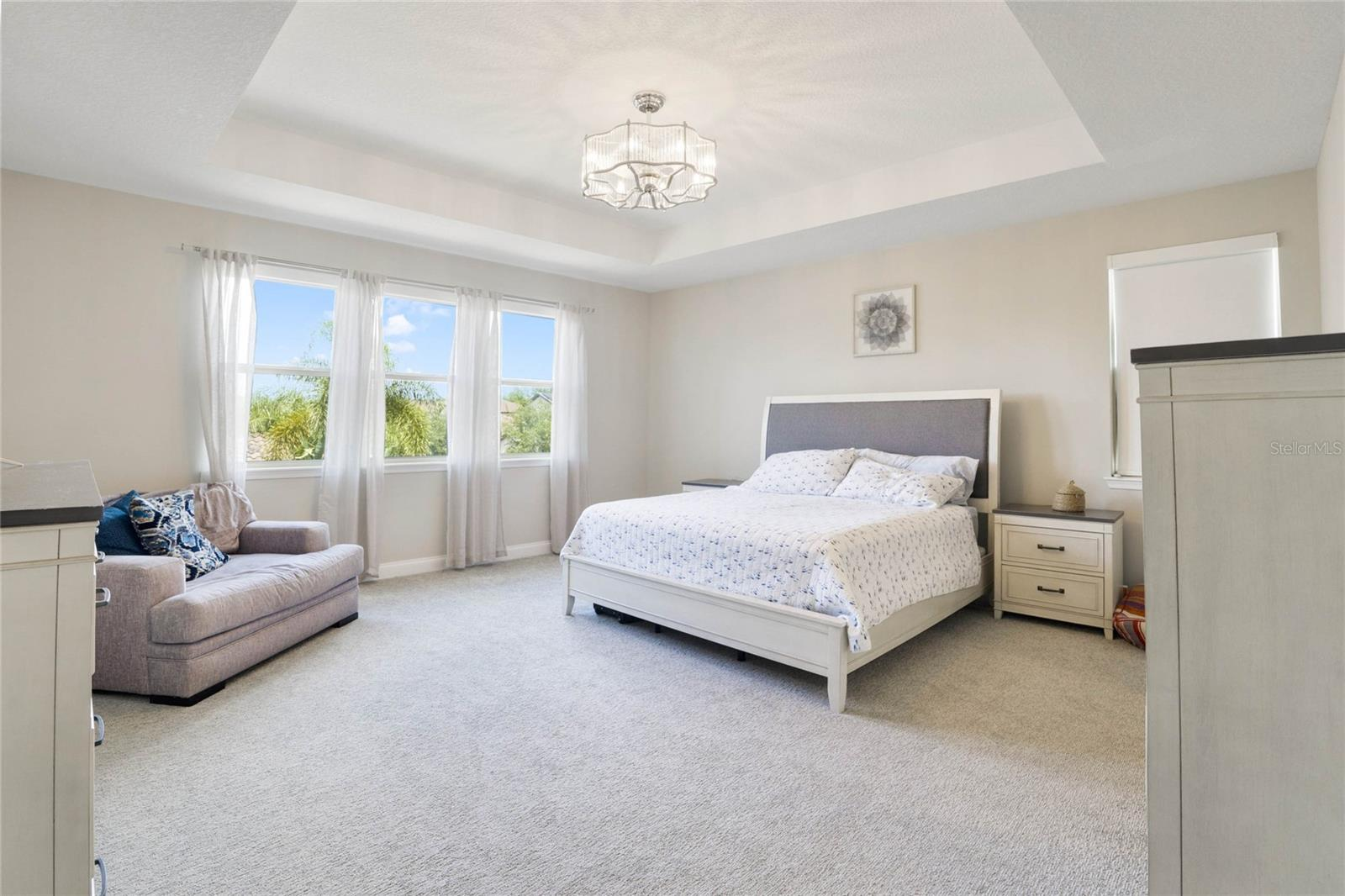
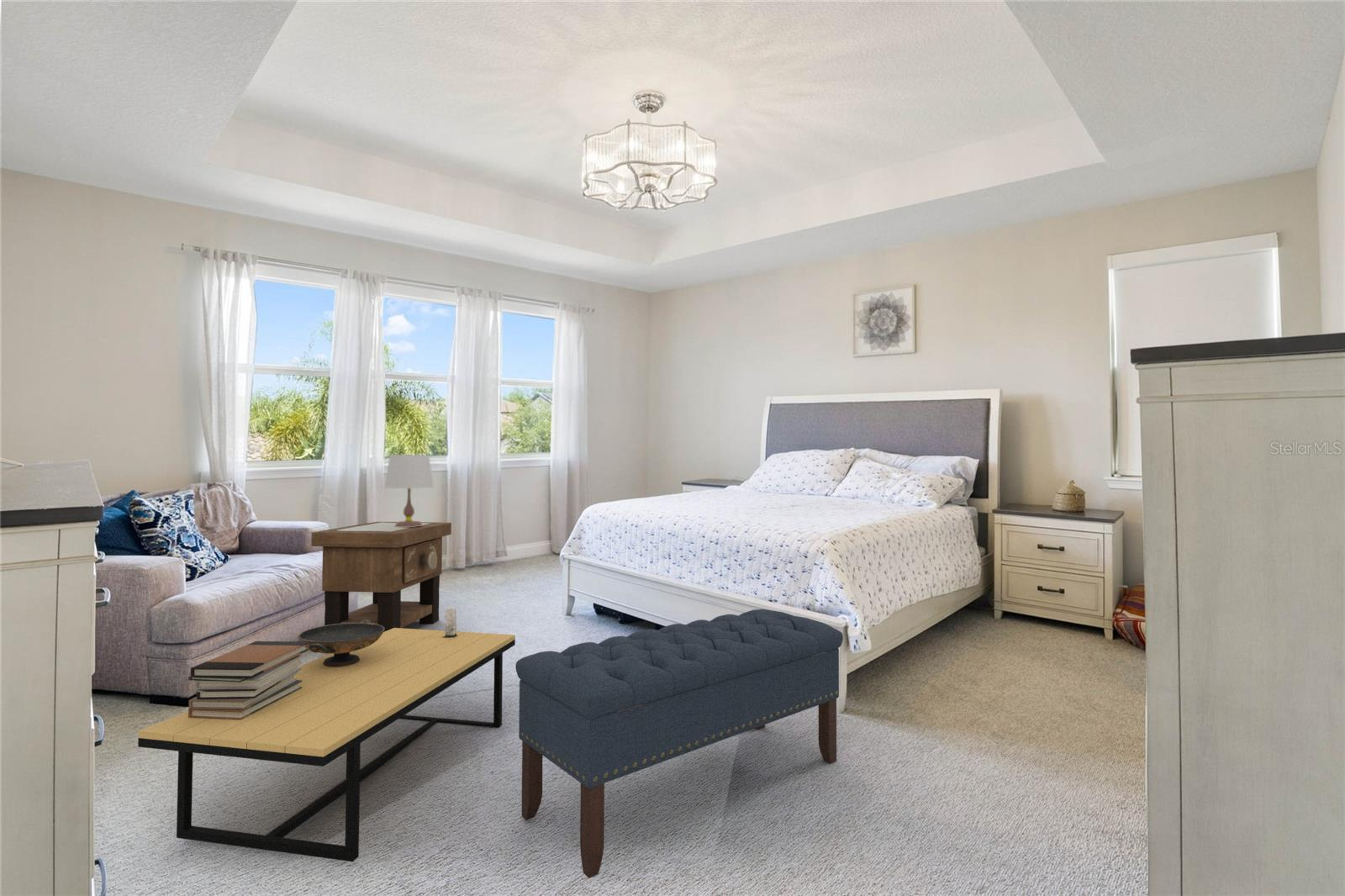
+ book stack [187,640,309,720]
+ bench [514,609,844,879]
+ candle [442,605,457,637]
+ coffee table [137,628,516,862]
+ side table [310,521,452,632]
+ table lamp [383,454,435,527]
+ decorative bowl [297,619,385,667]
